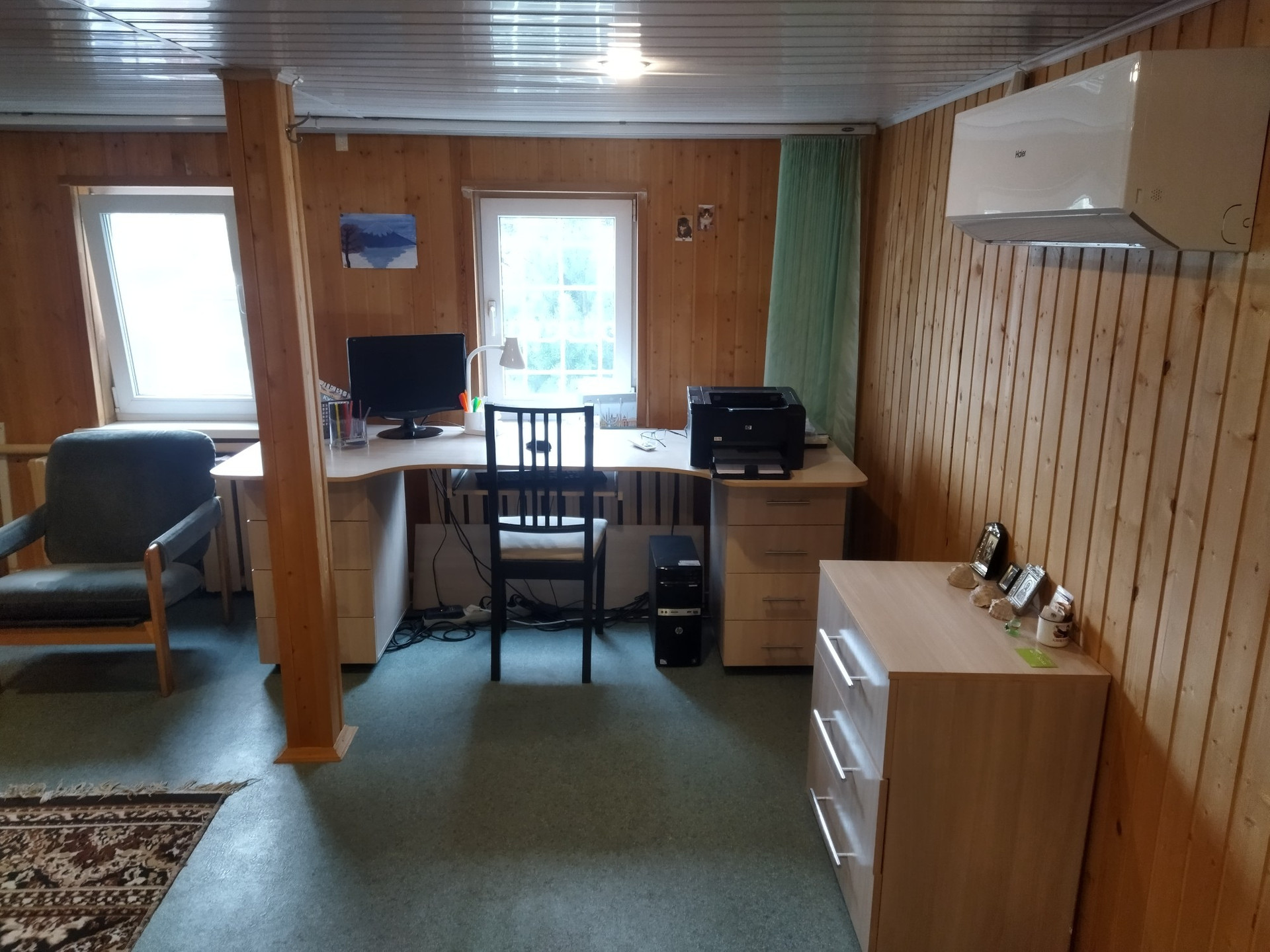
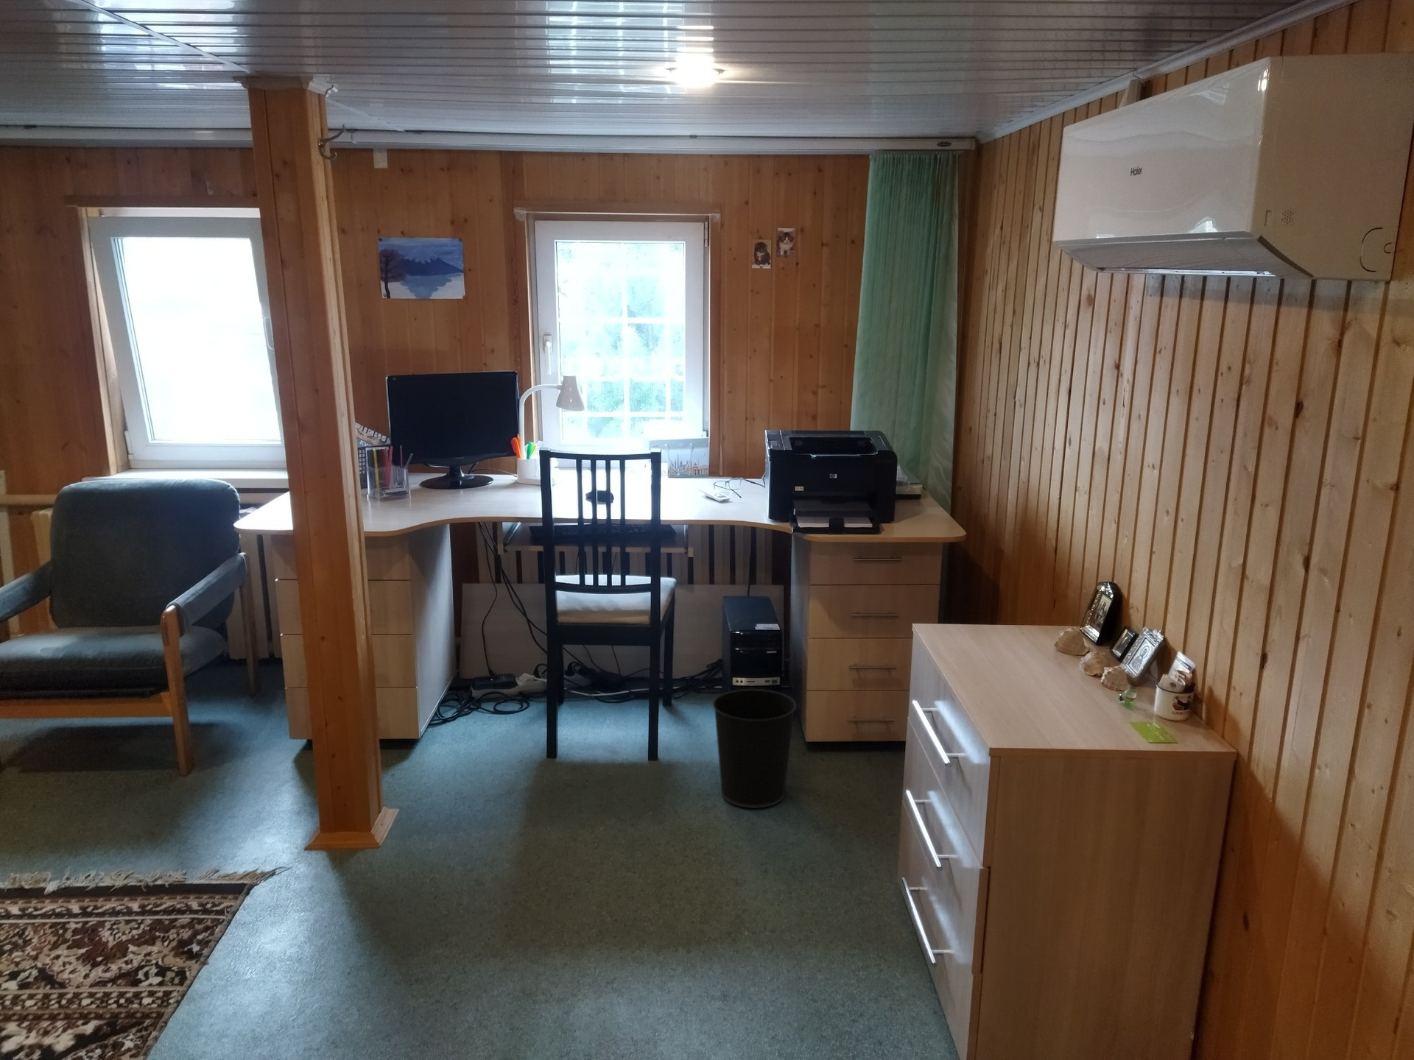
+ wastebasket [713,688,797,809]
